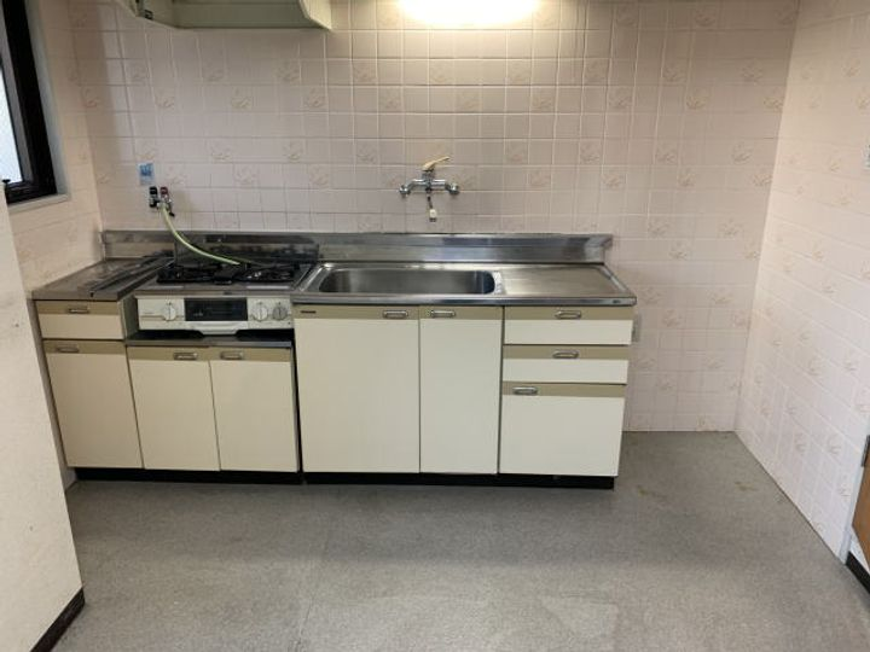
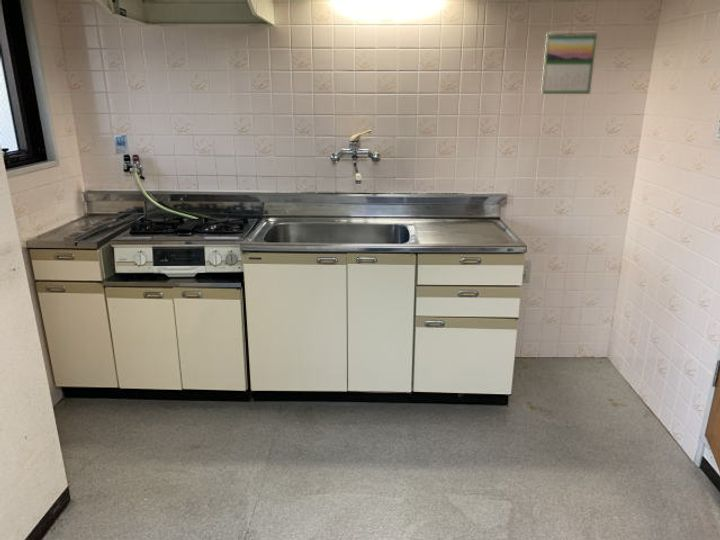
+ calendar [540,30,598,95]
